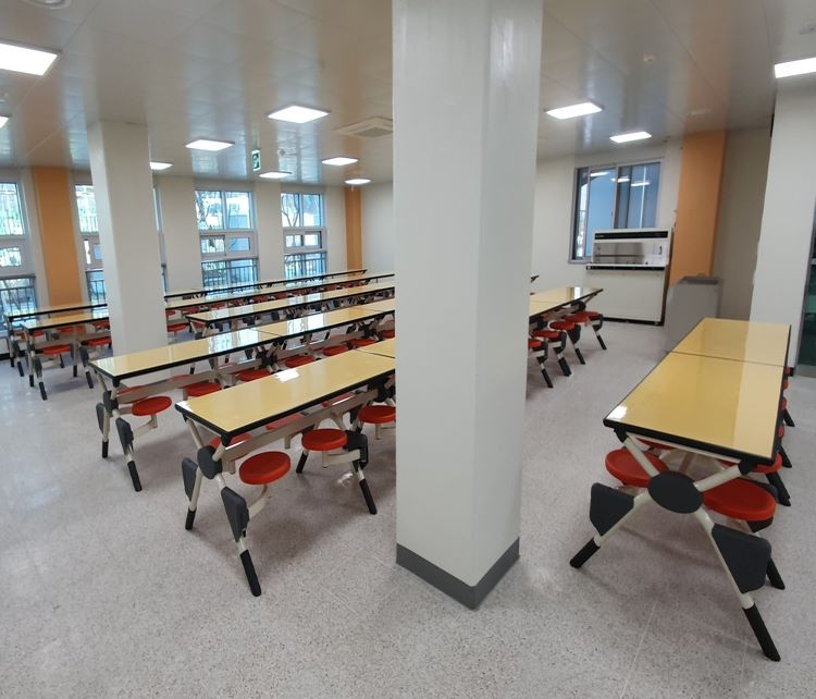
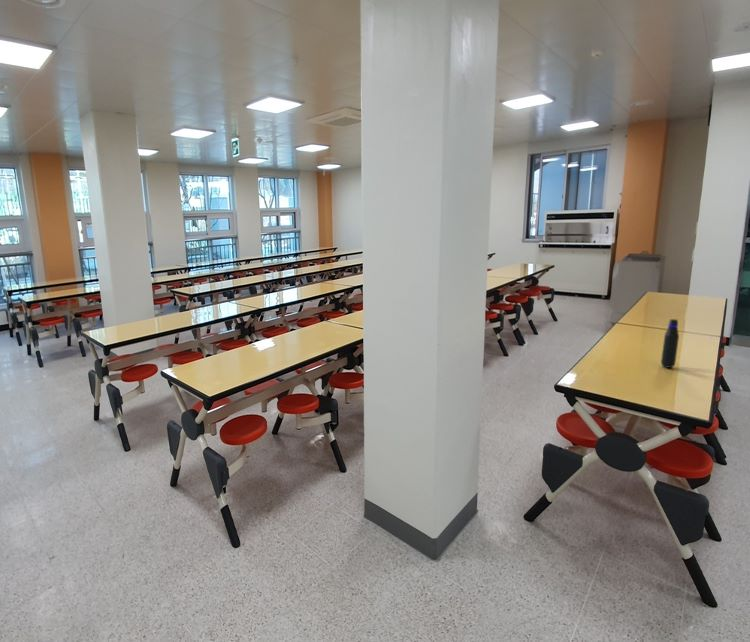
+ water bottle [660,318,680,369]
